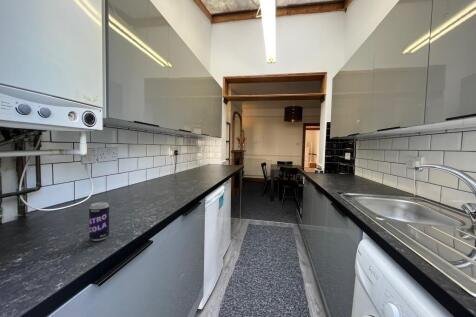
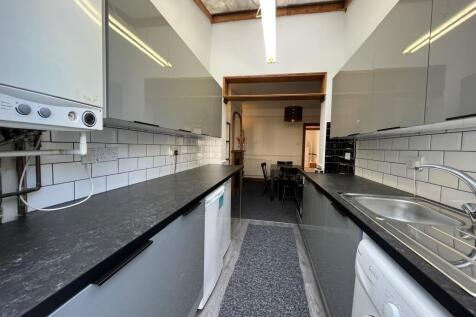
- beverage can [88,201,110,242]
